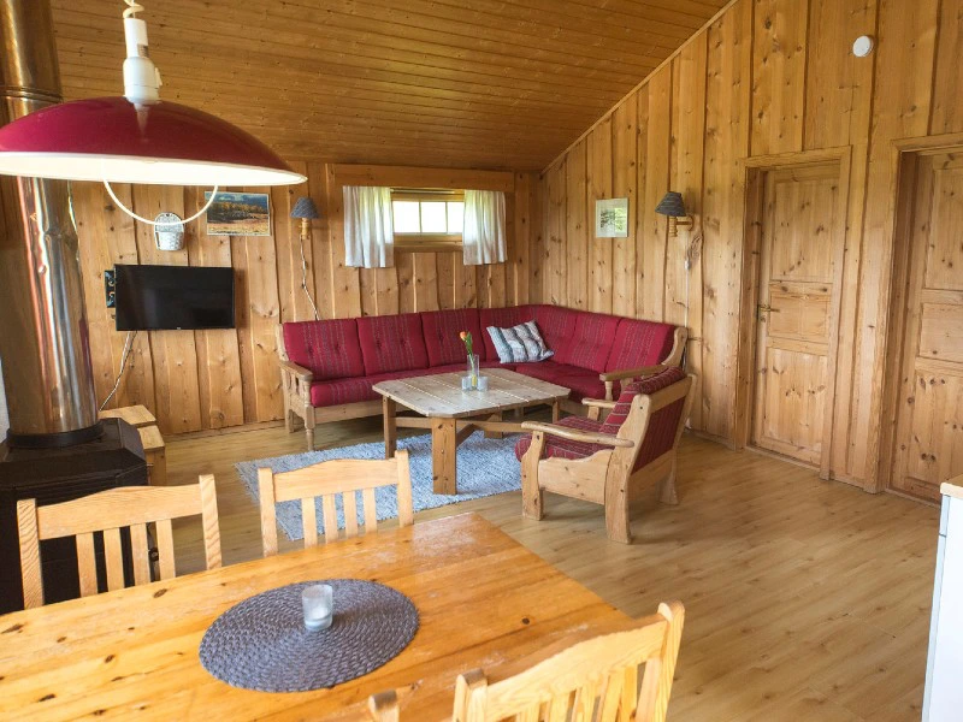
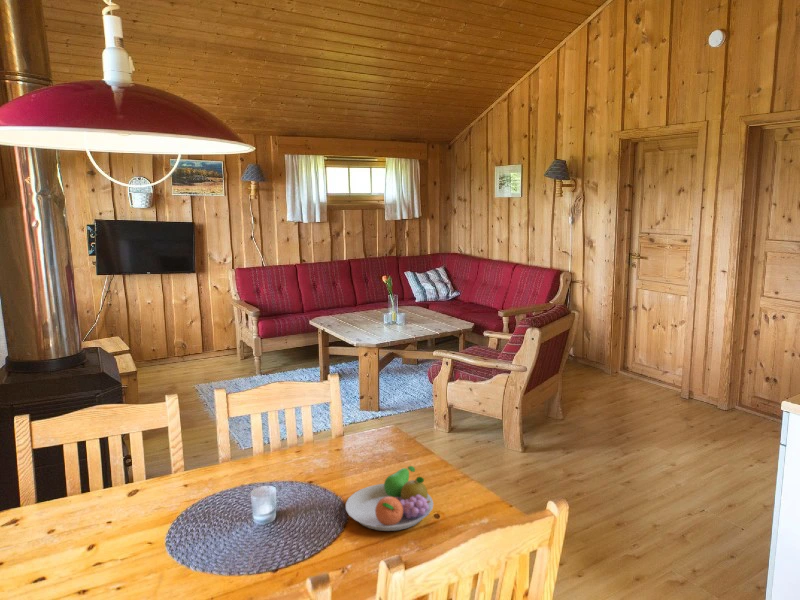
+ fruit bowl [345,465,435,532]
